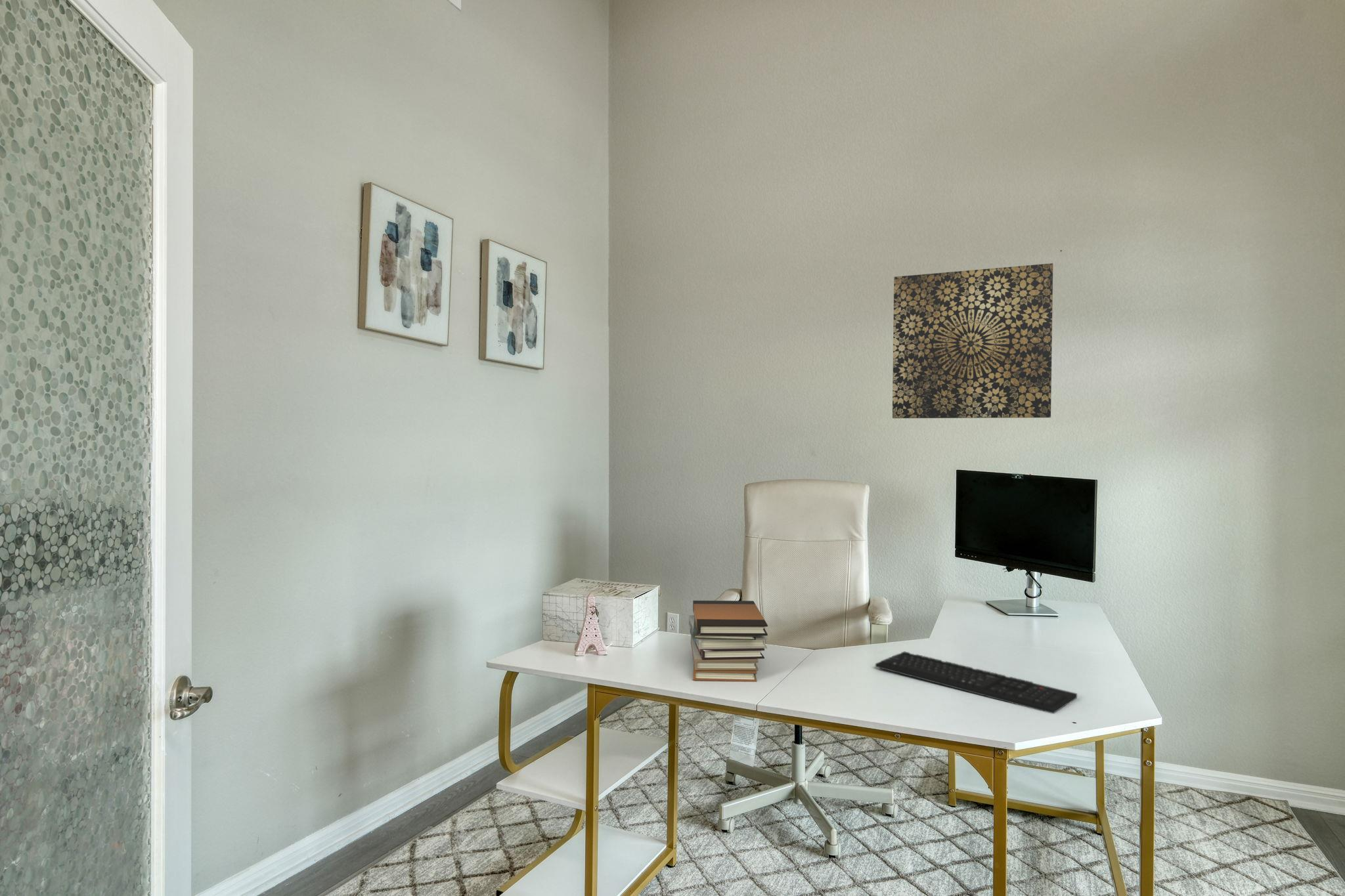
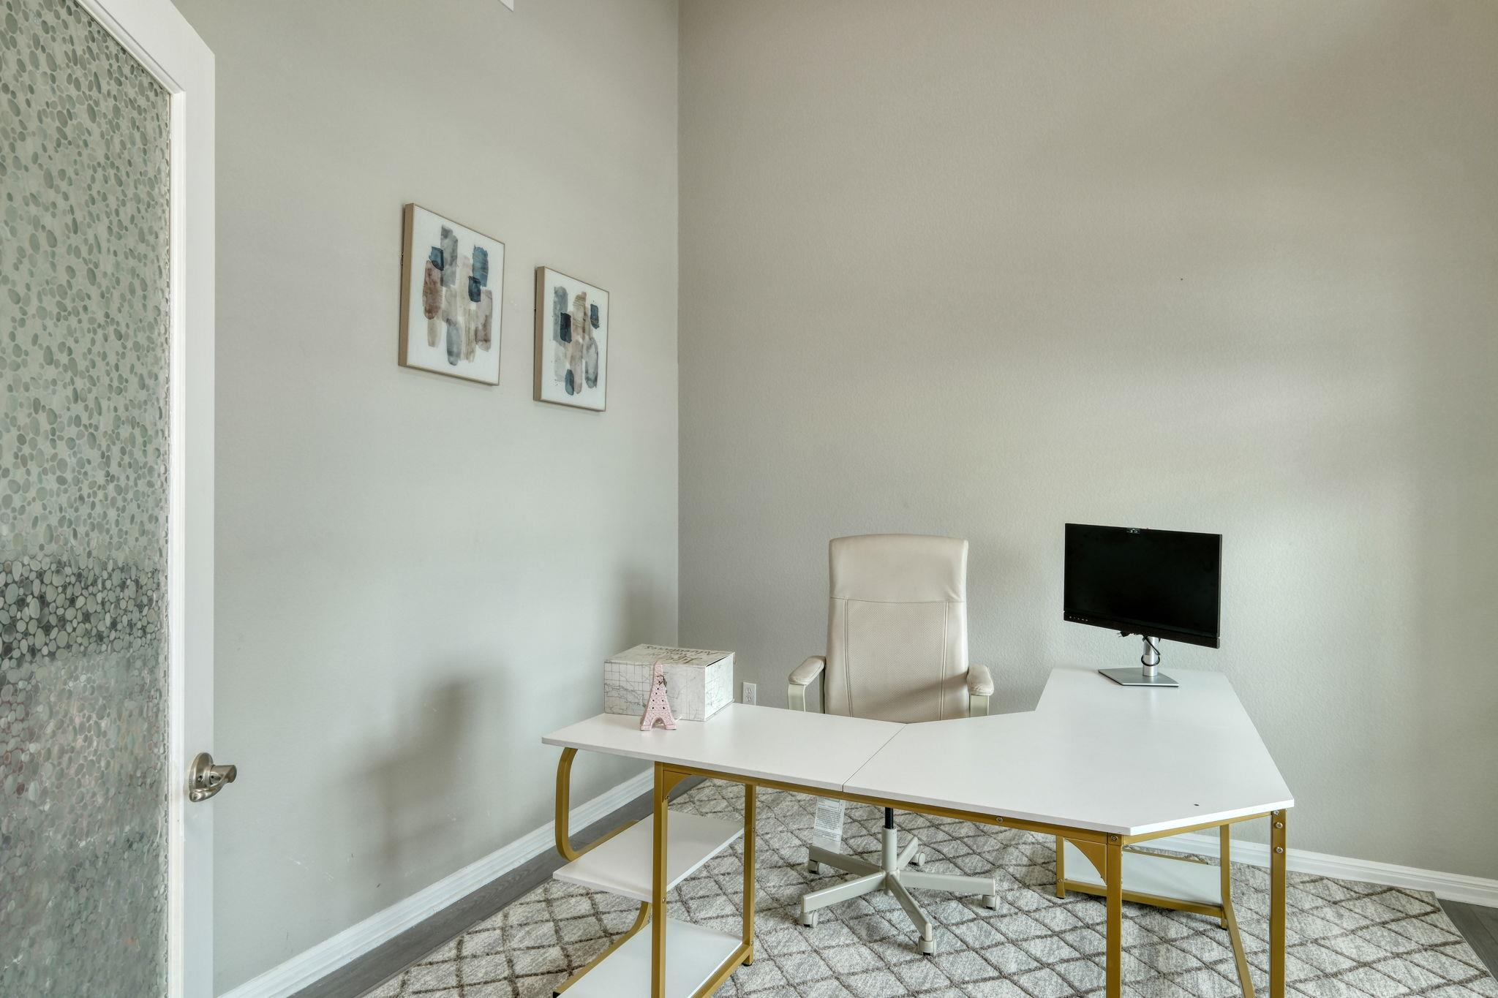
- book stack [688,600,768,683]
- keyboard [875,651,1078,714]
- wall art [892,263,1053,419]
